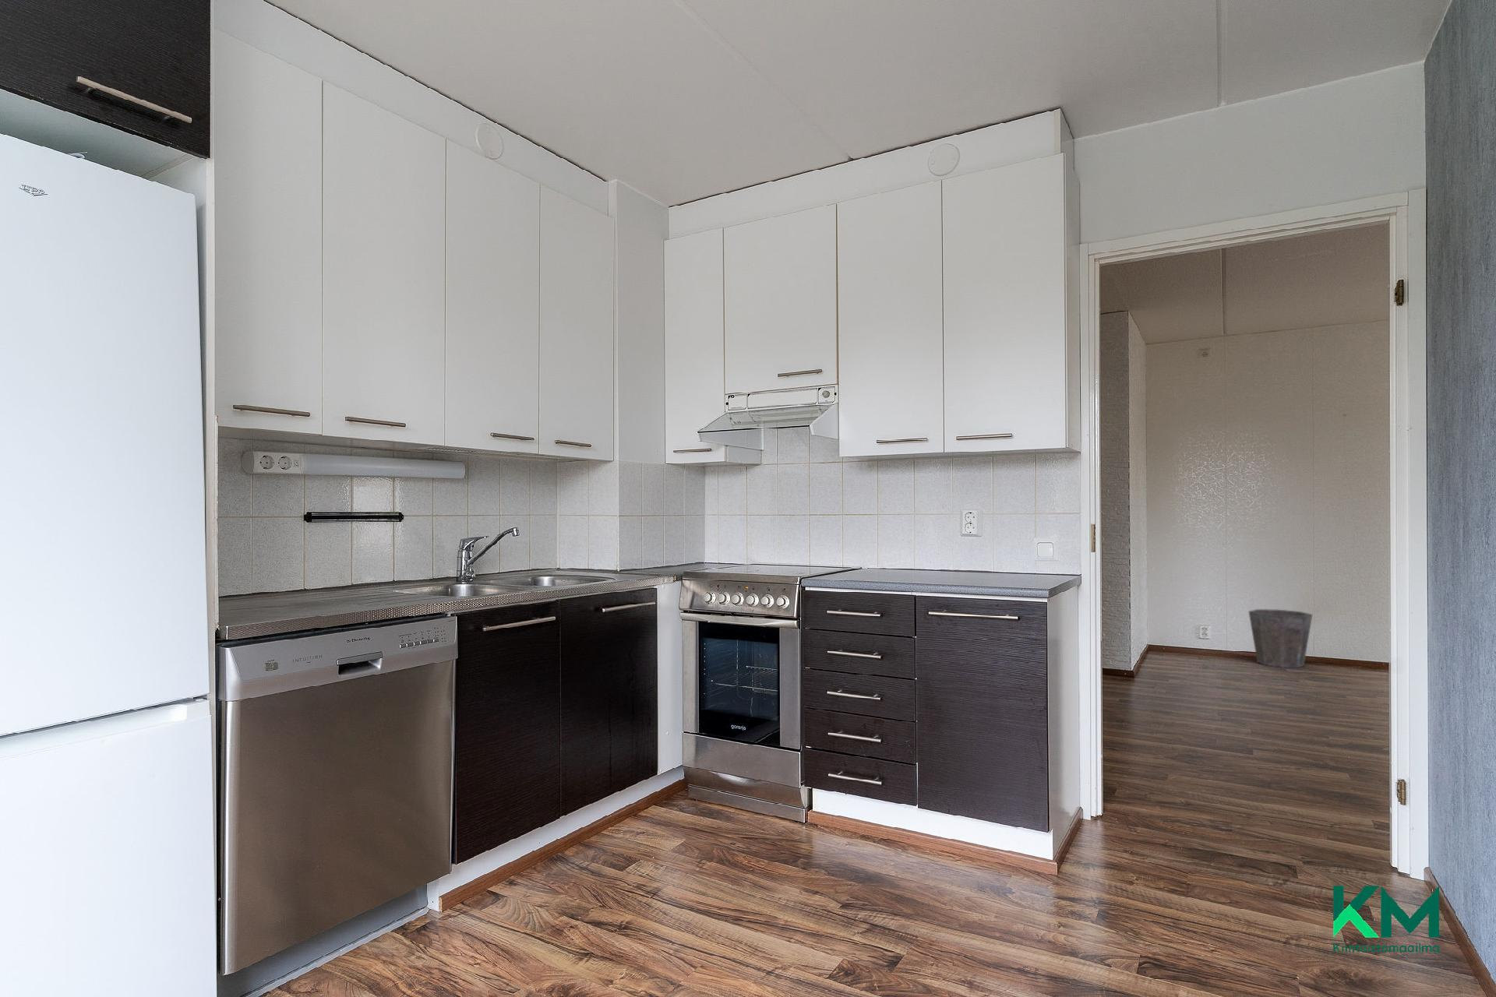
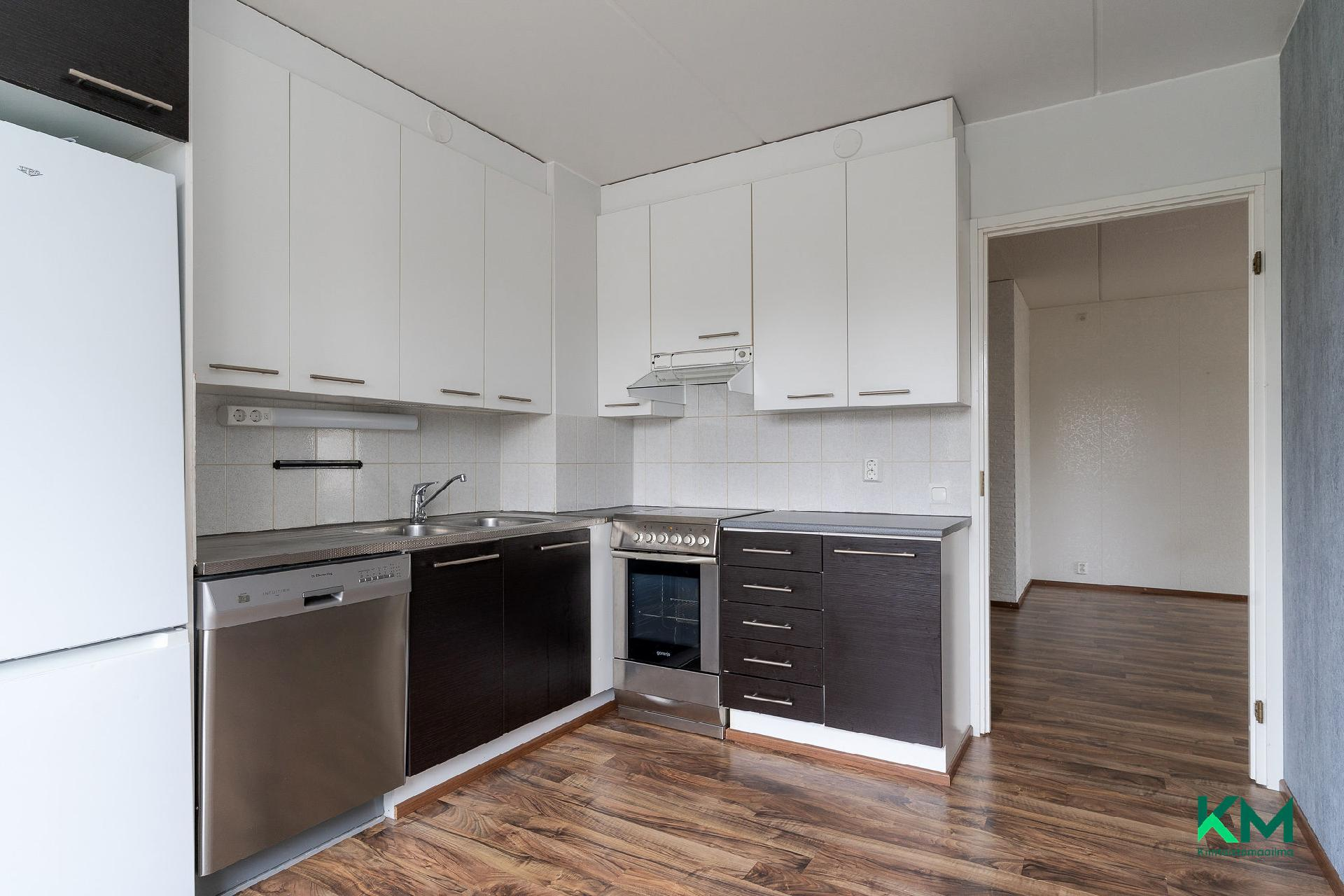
- waste bin [1248,609,1313,669]
